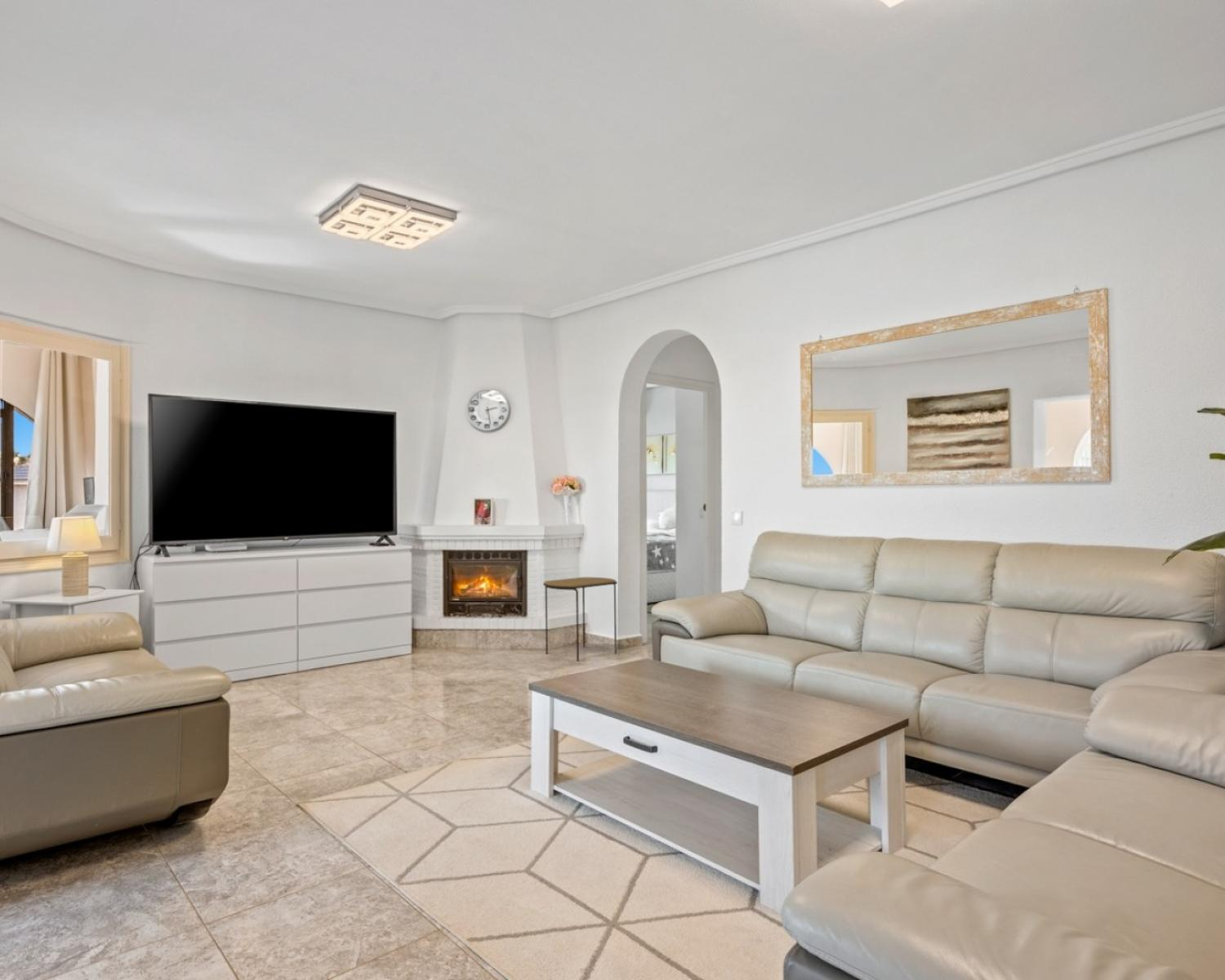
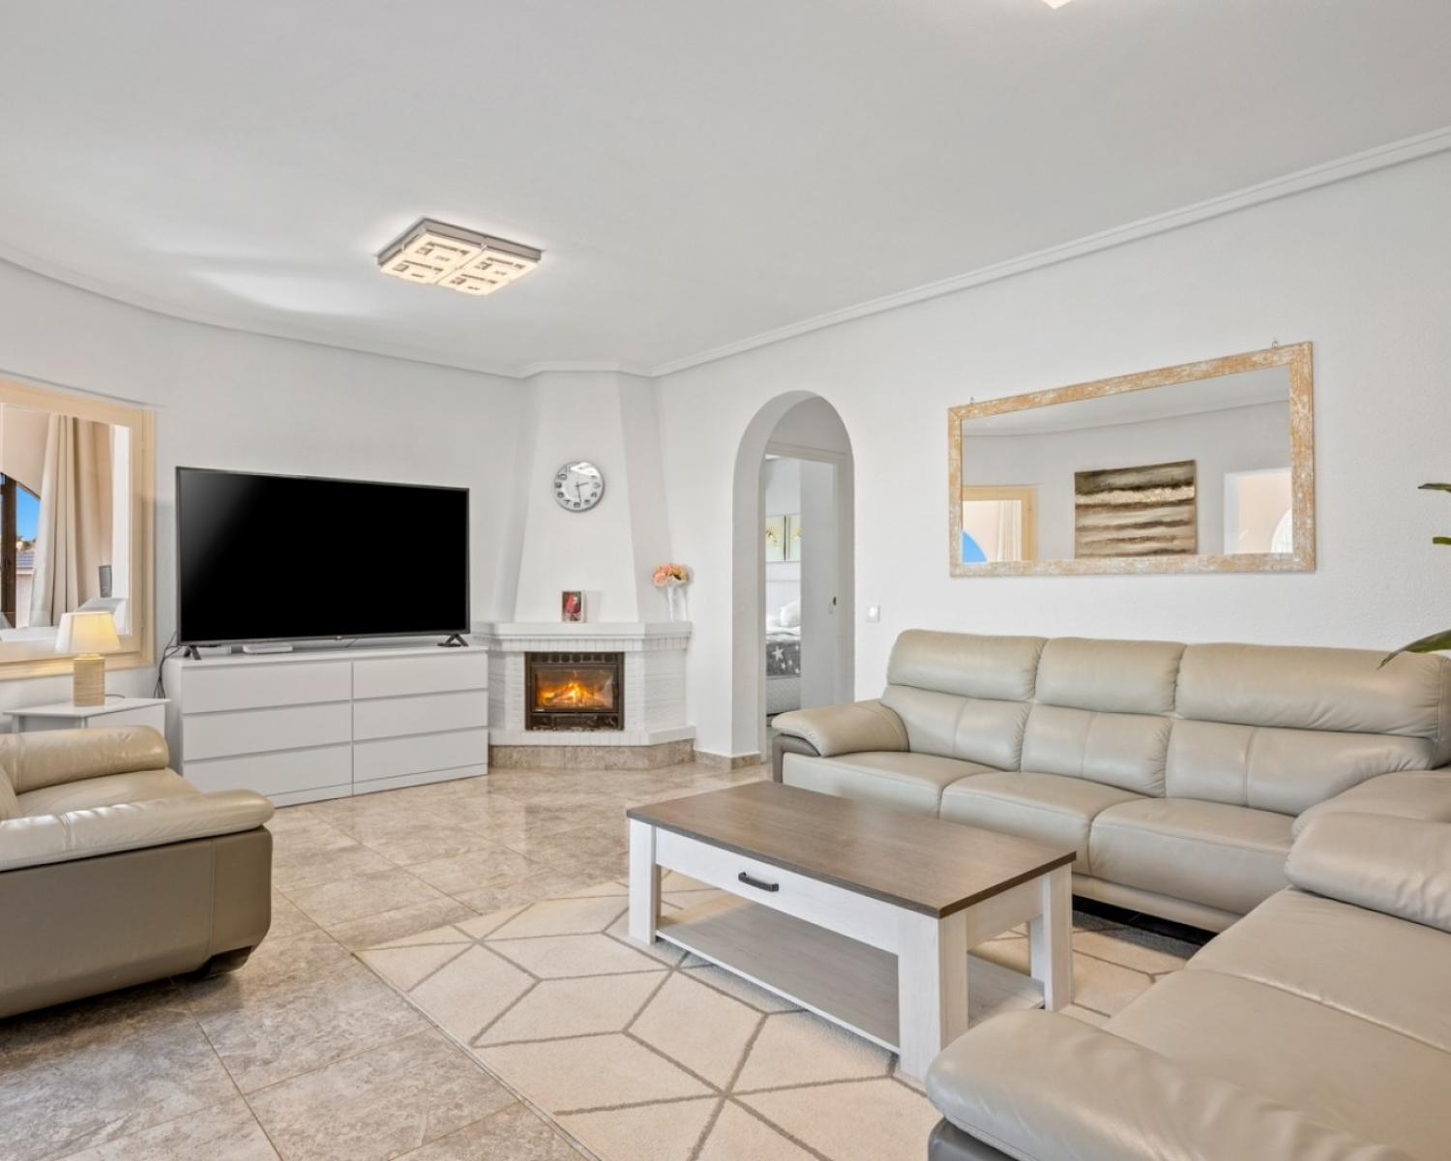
- side table [542,577,618,662]
